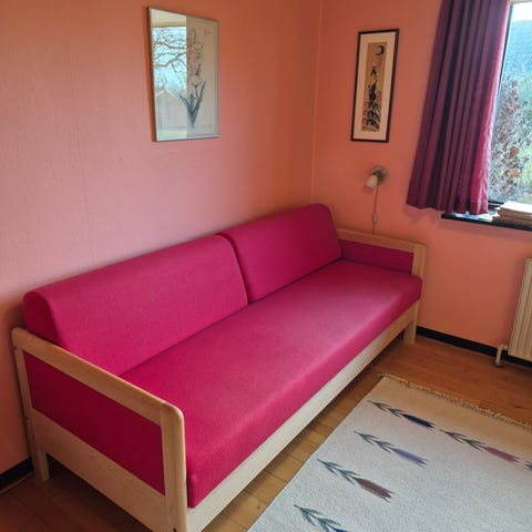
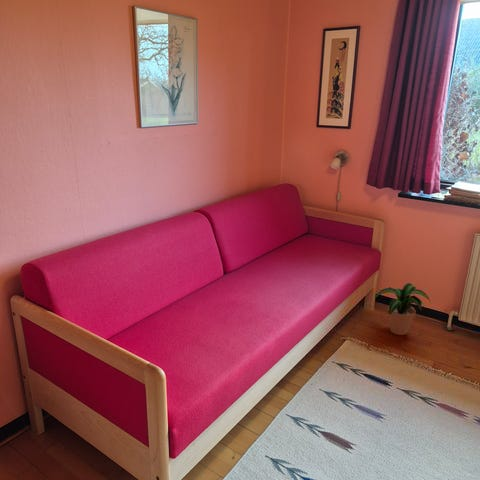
+ potted plant [374,282,432,336]
